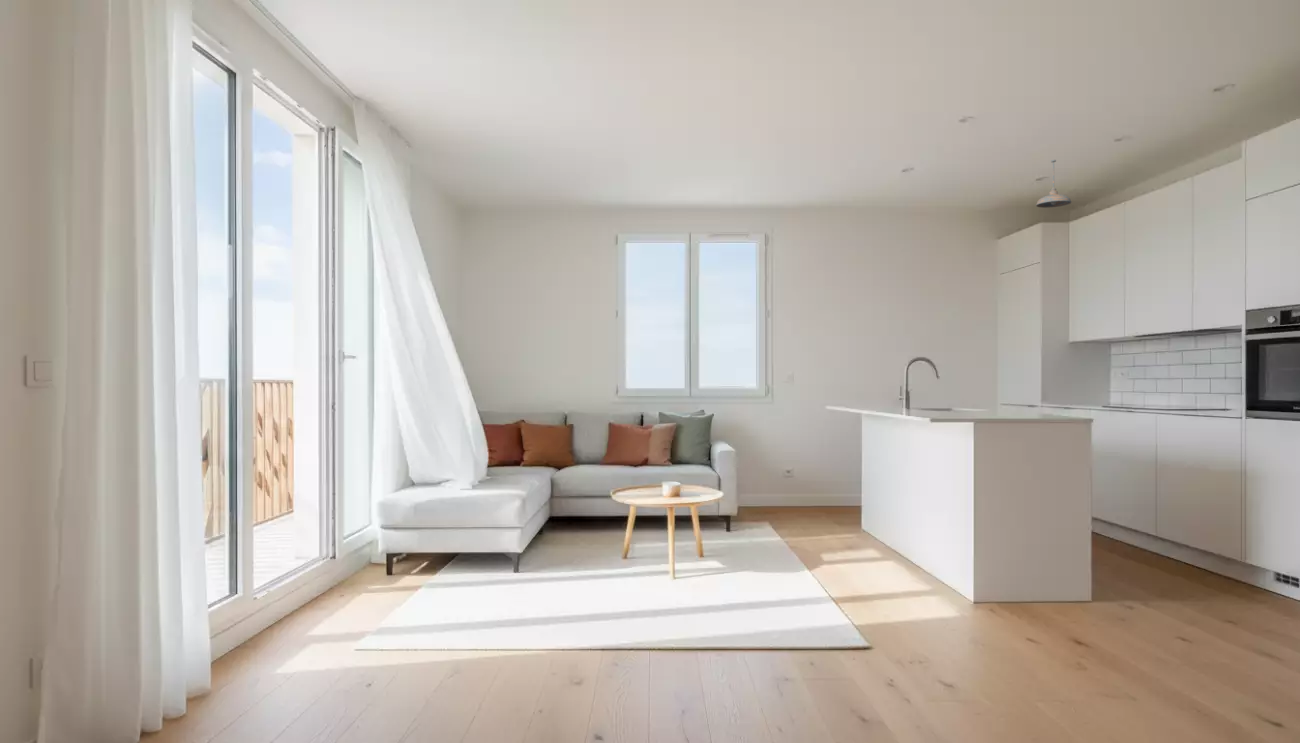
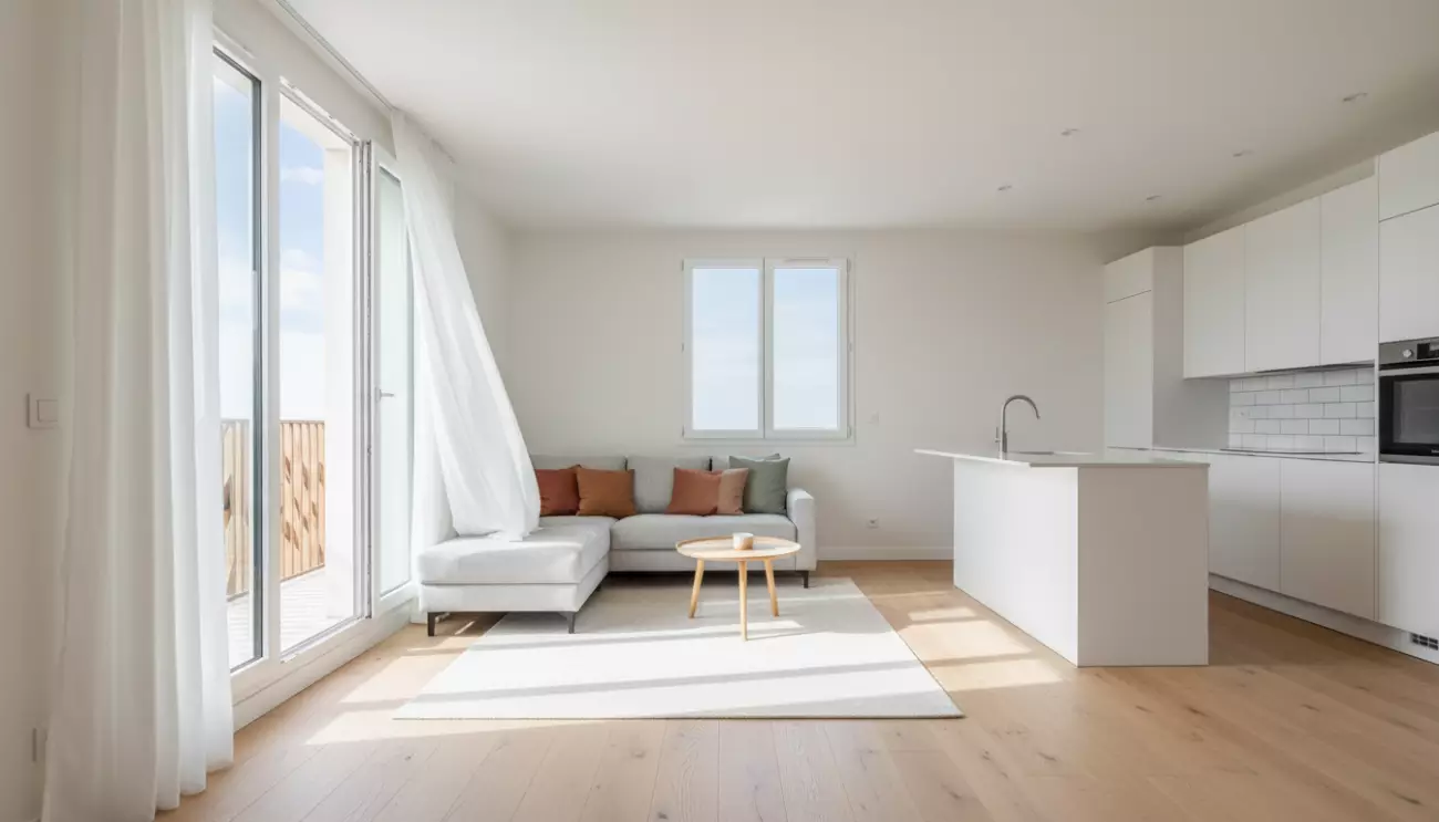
- pendant light [1035,159,1072,209]
